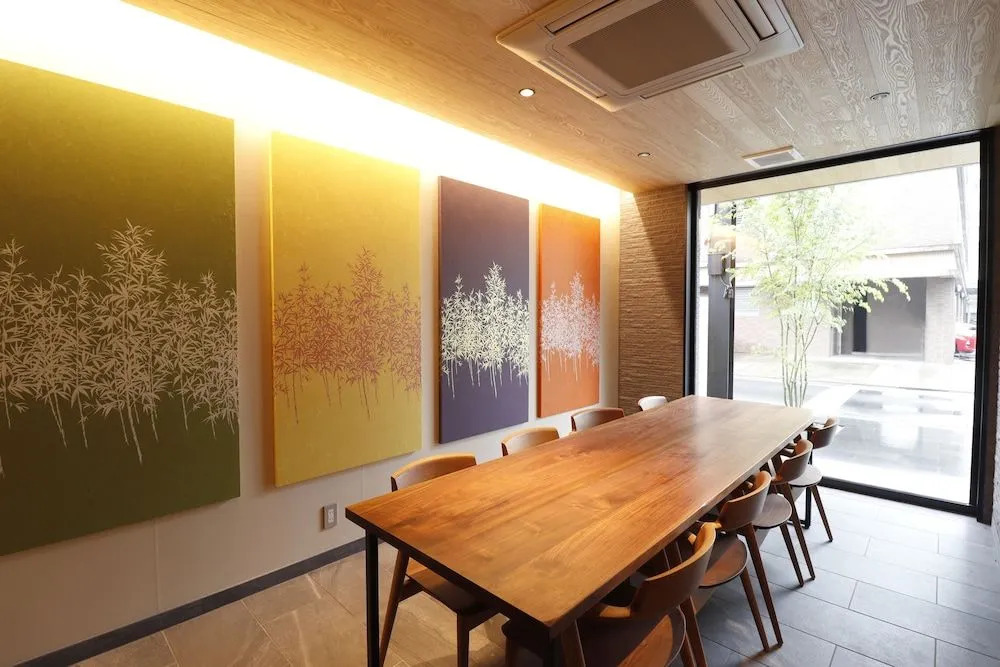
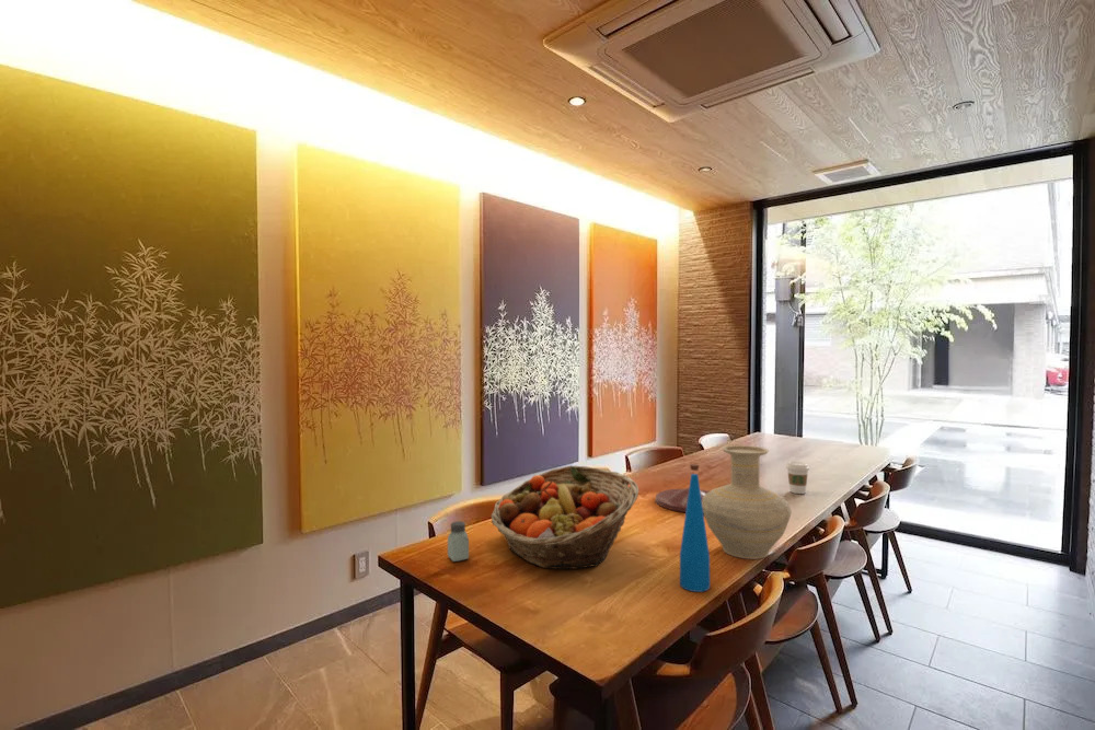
+ fruit basket [491,465,639,570]
+ bottle [679,463,711,593]
+ saltshaker [447,520,470,563]
+ coffee cup [785,461,810,495]
+ plate [655,487,710,514]
+ vase [702,444,793,560]
